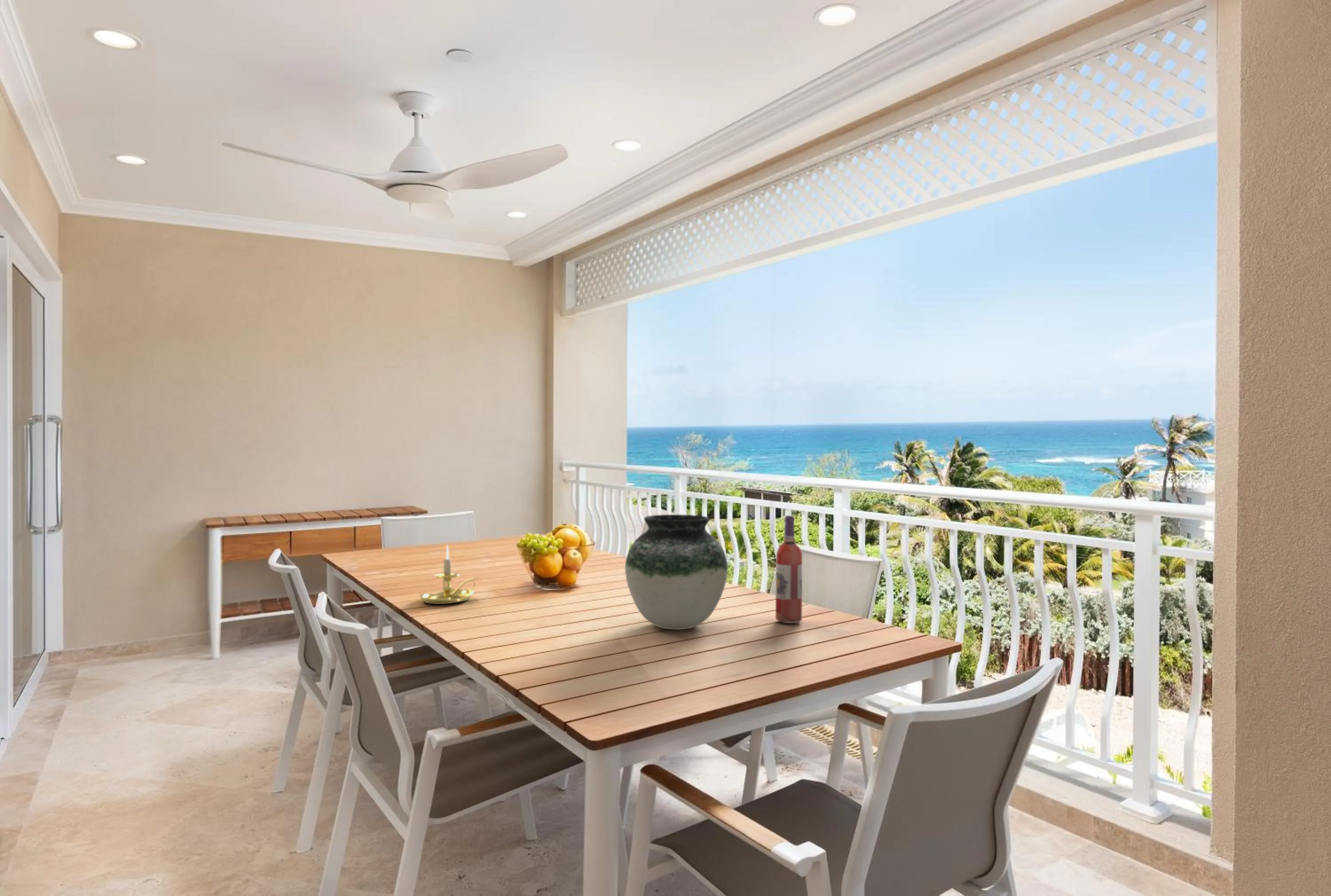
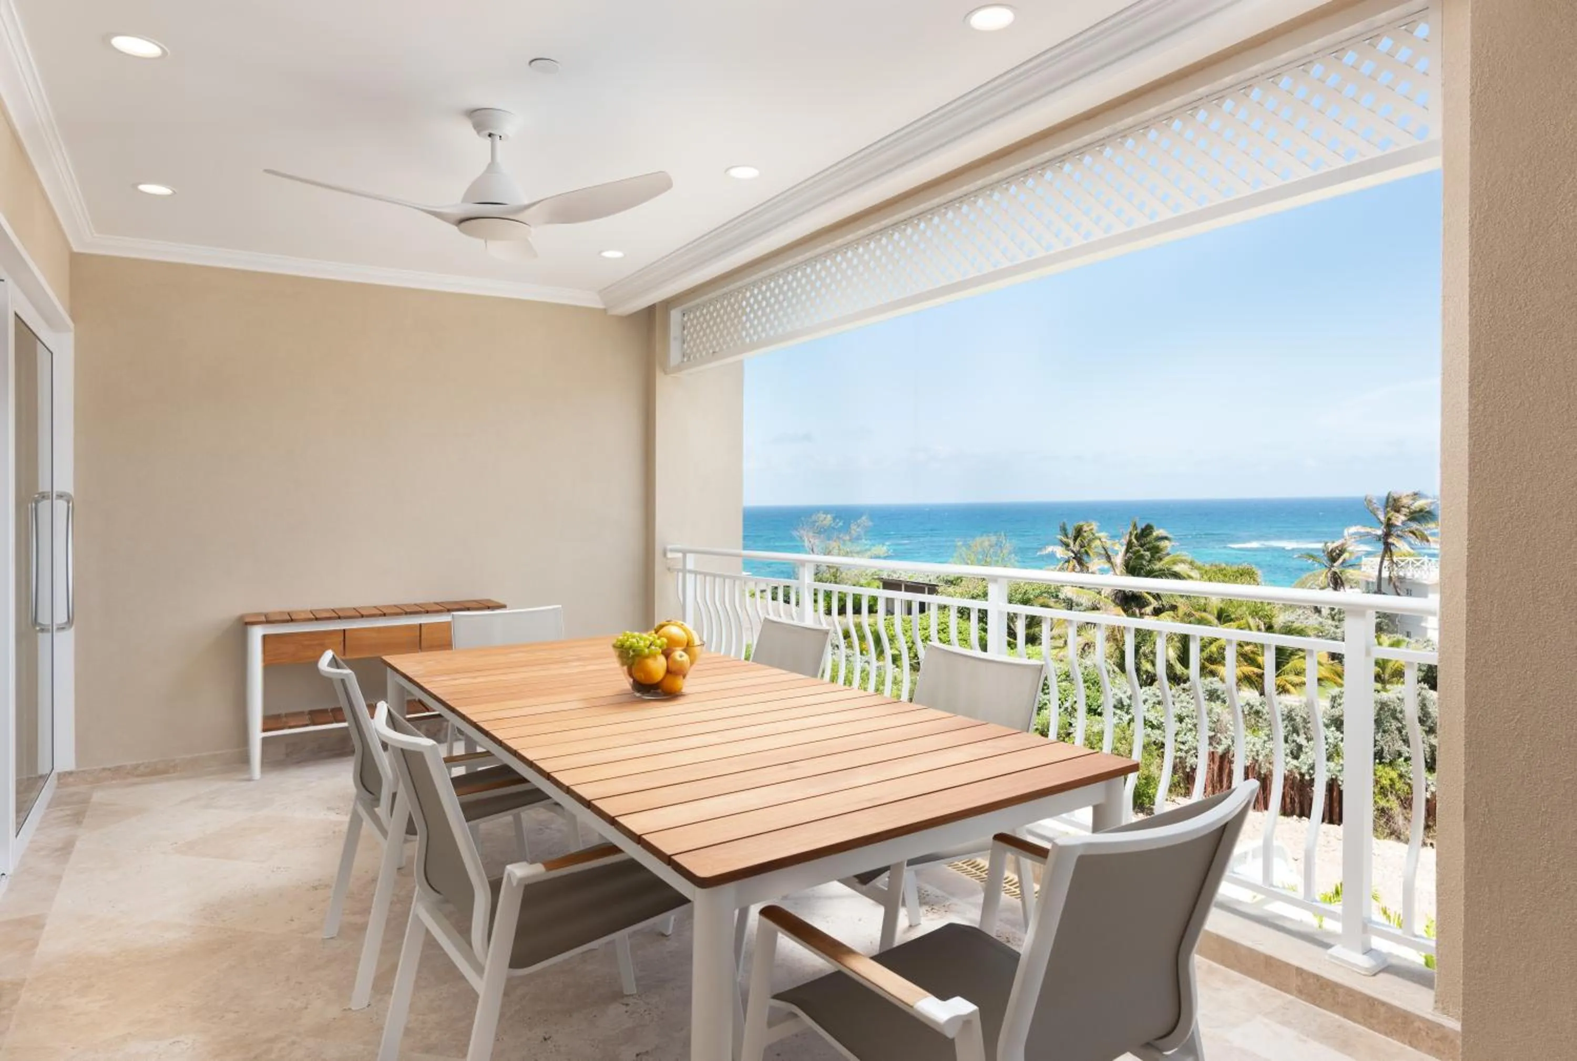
- candle holder [419,544,480,605]
- wine bottle [775,515,803,624]
- vase [625,514,729,630]
